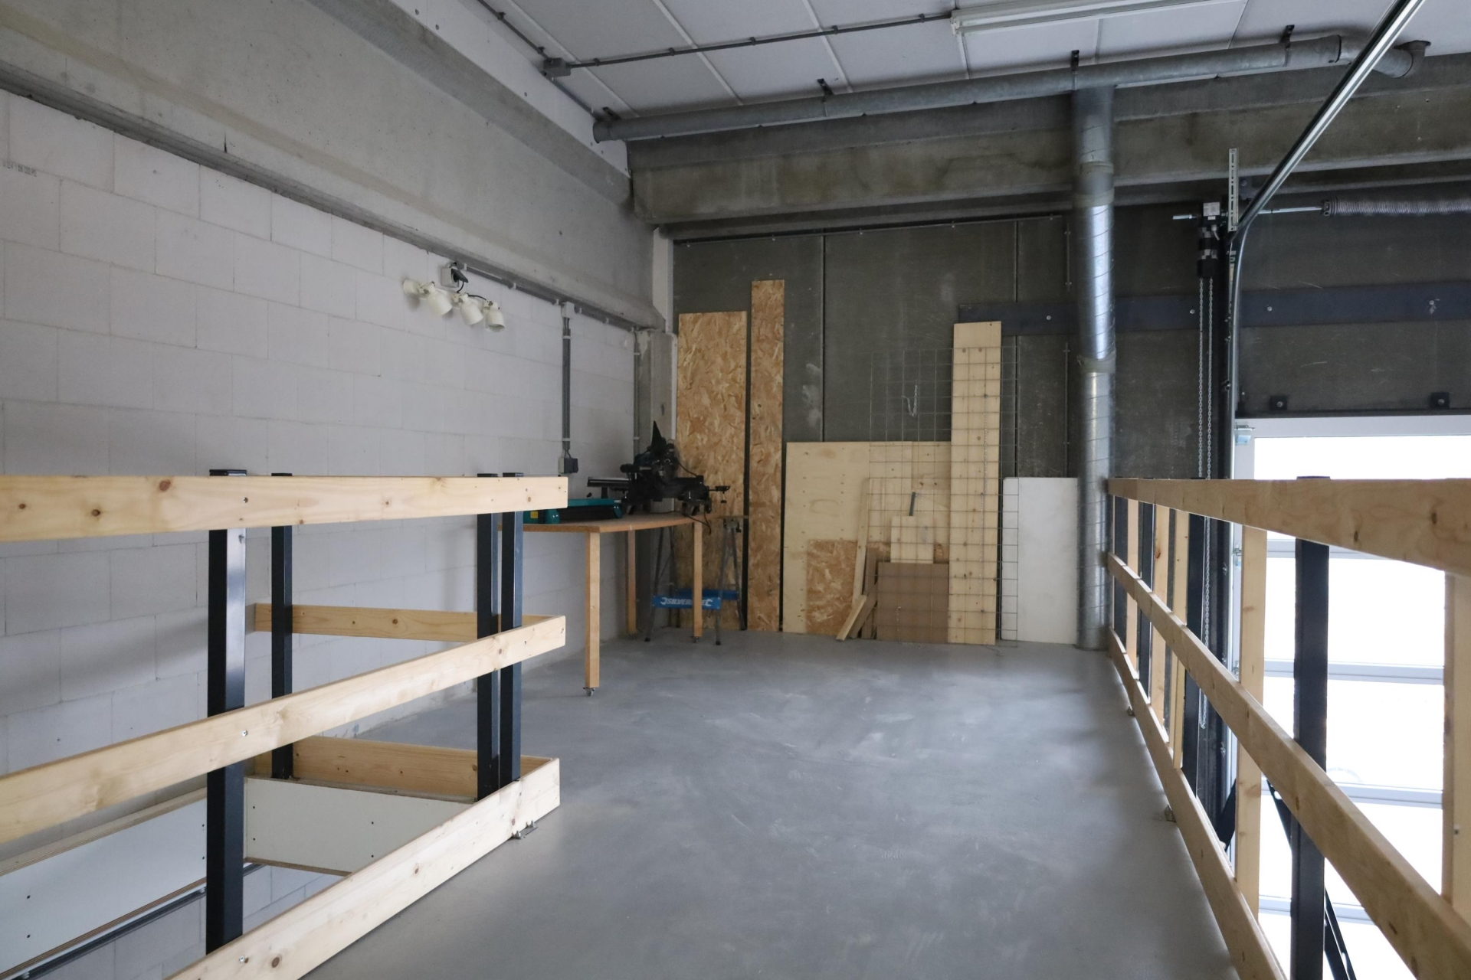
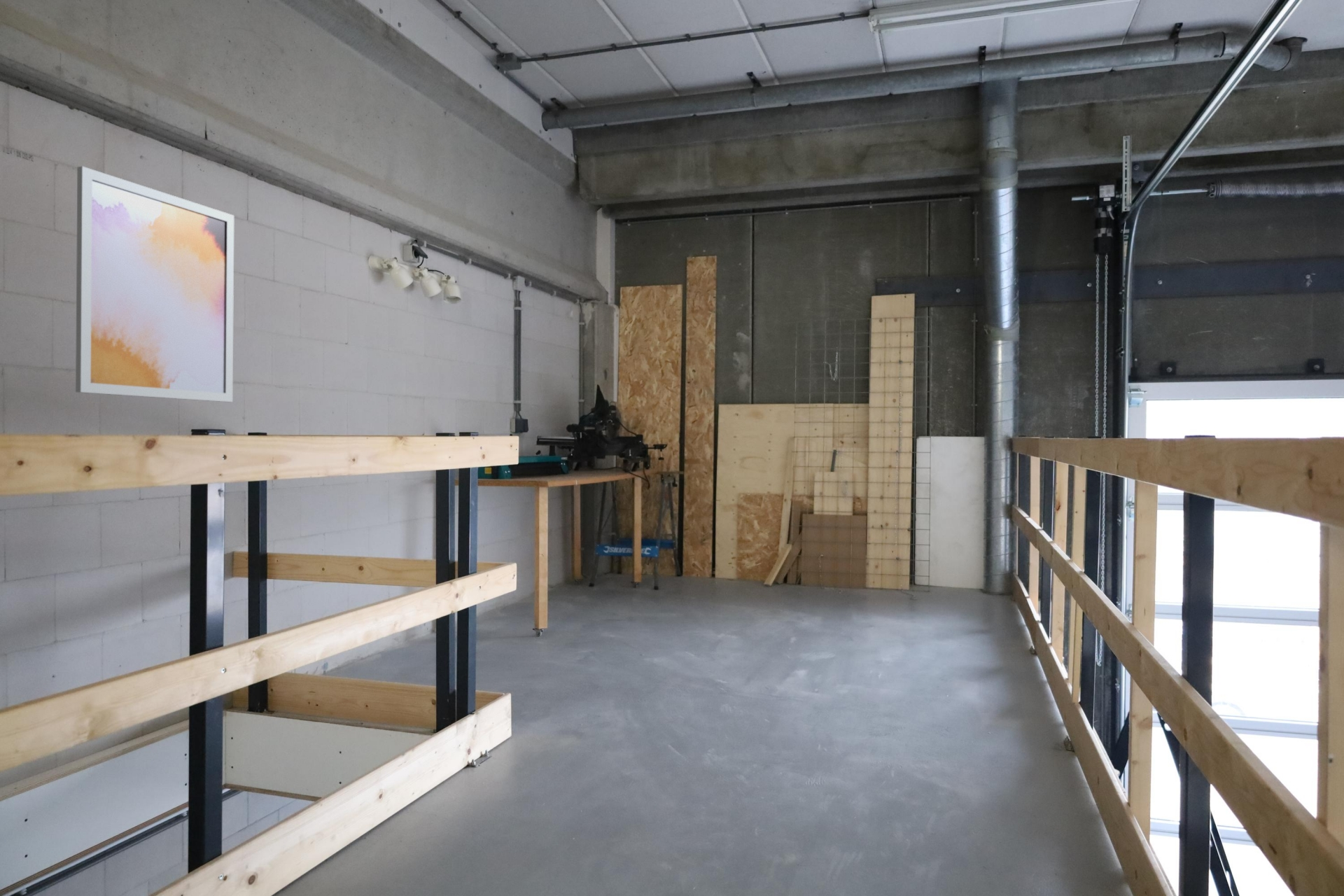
+ wall art [75,166,235,402]
